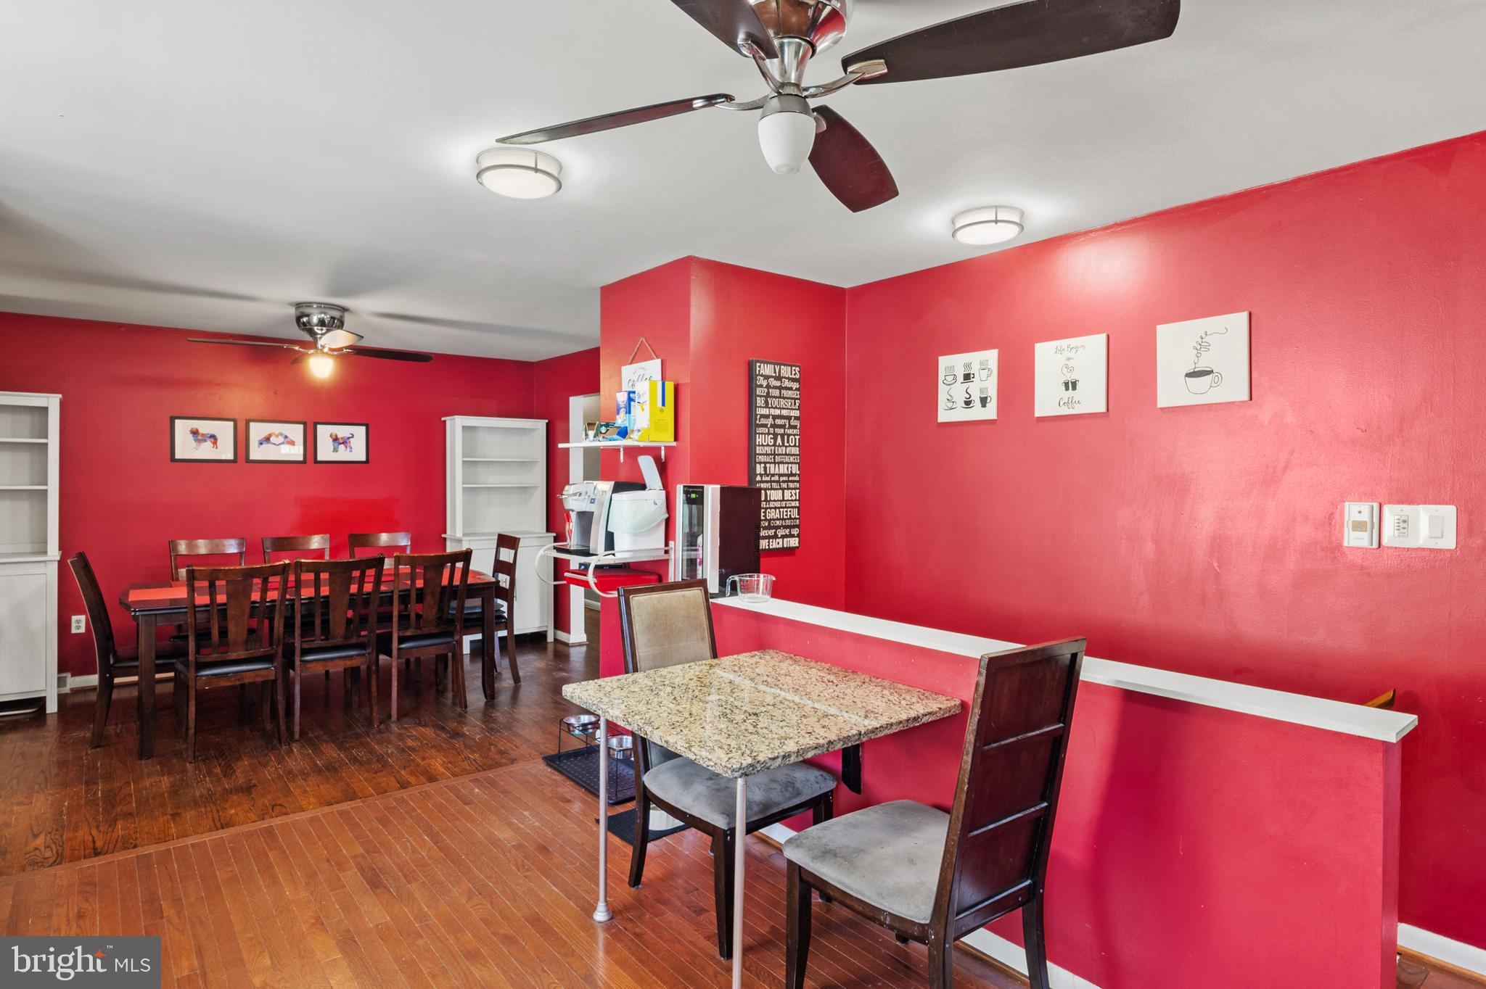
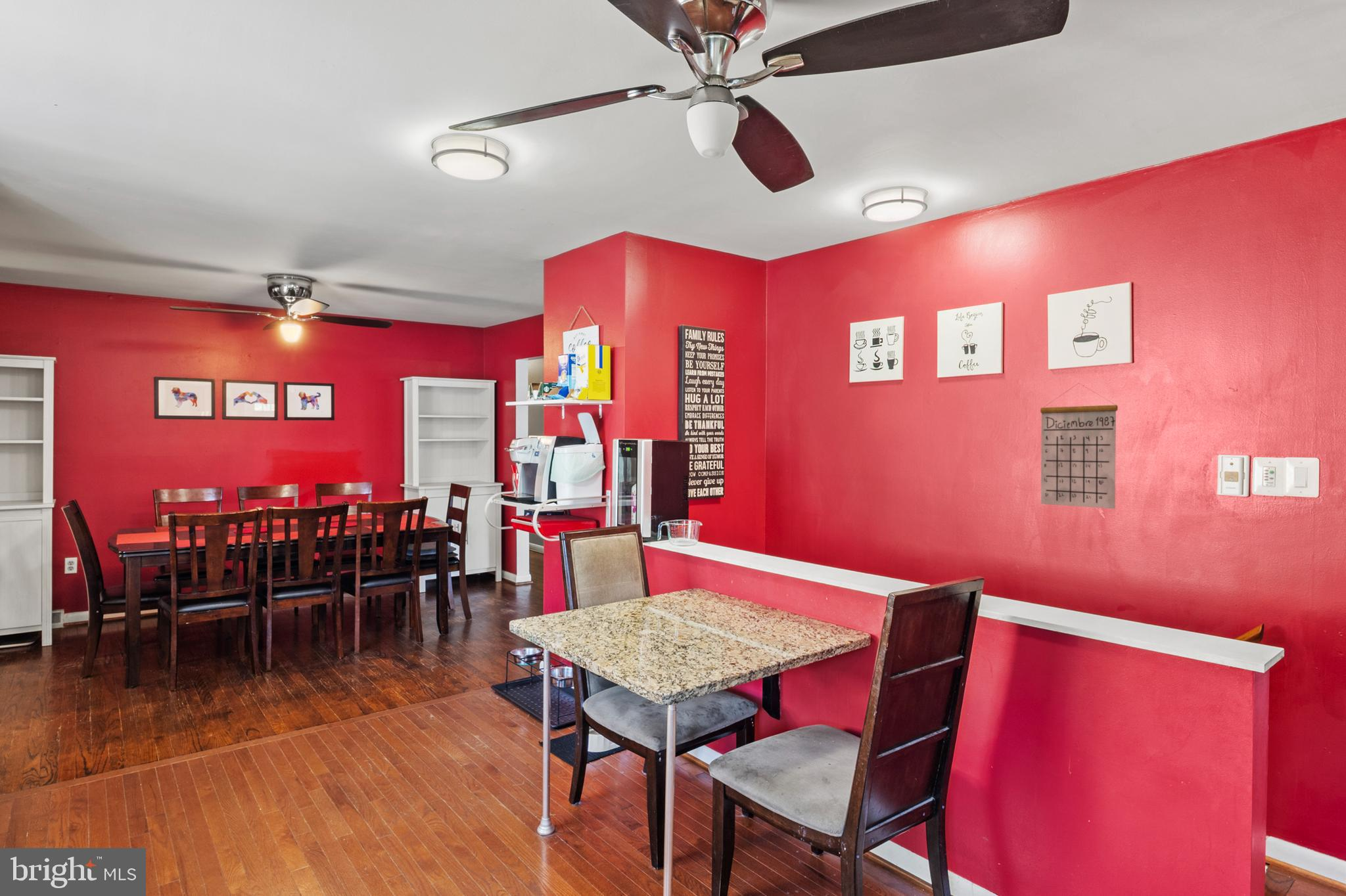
+ calendar [1040,382,1119,510]
